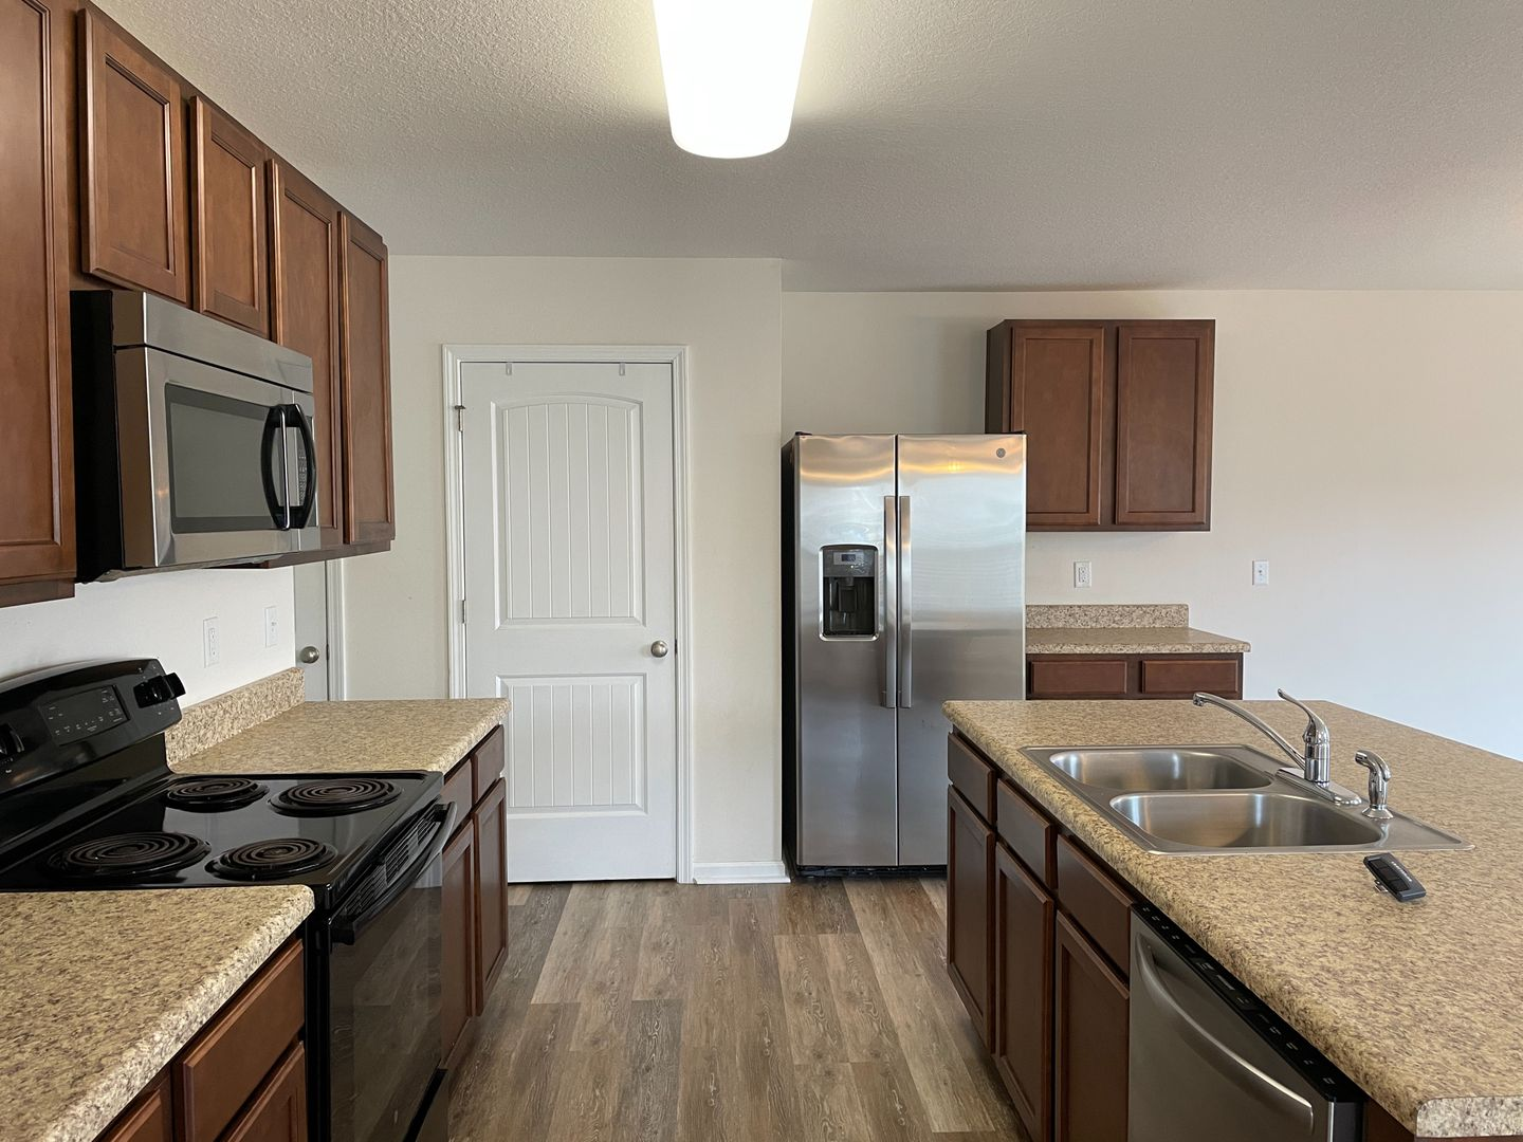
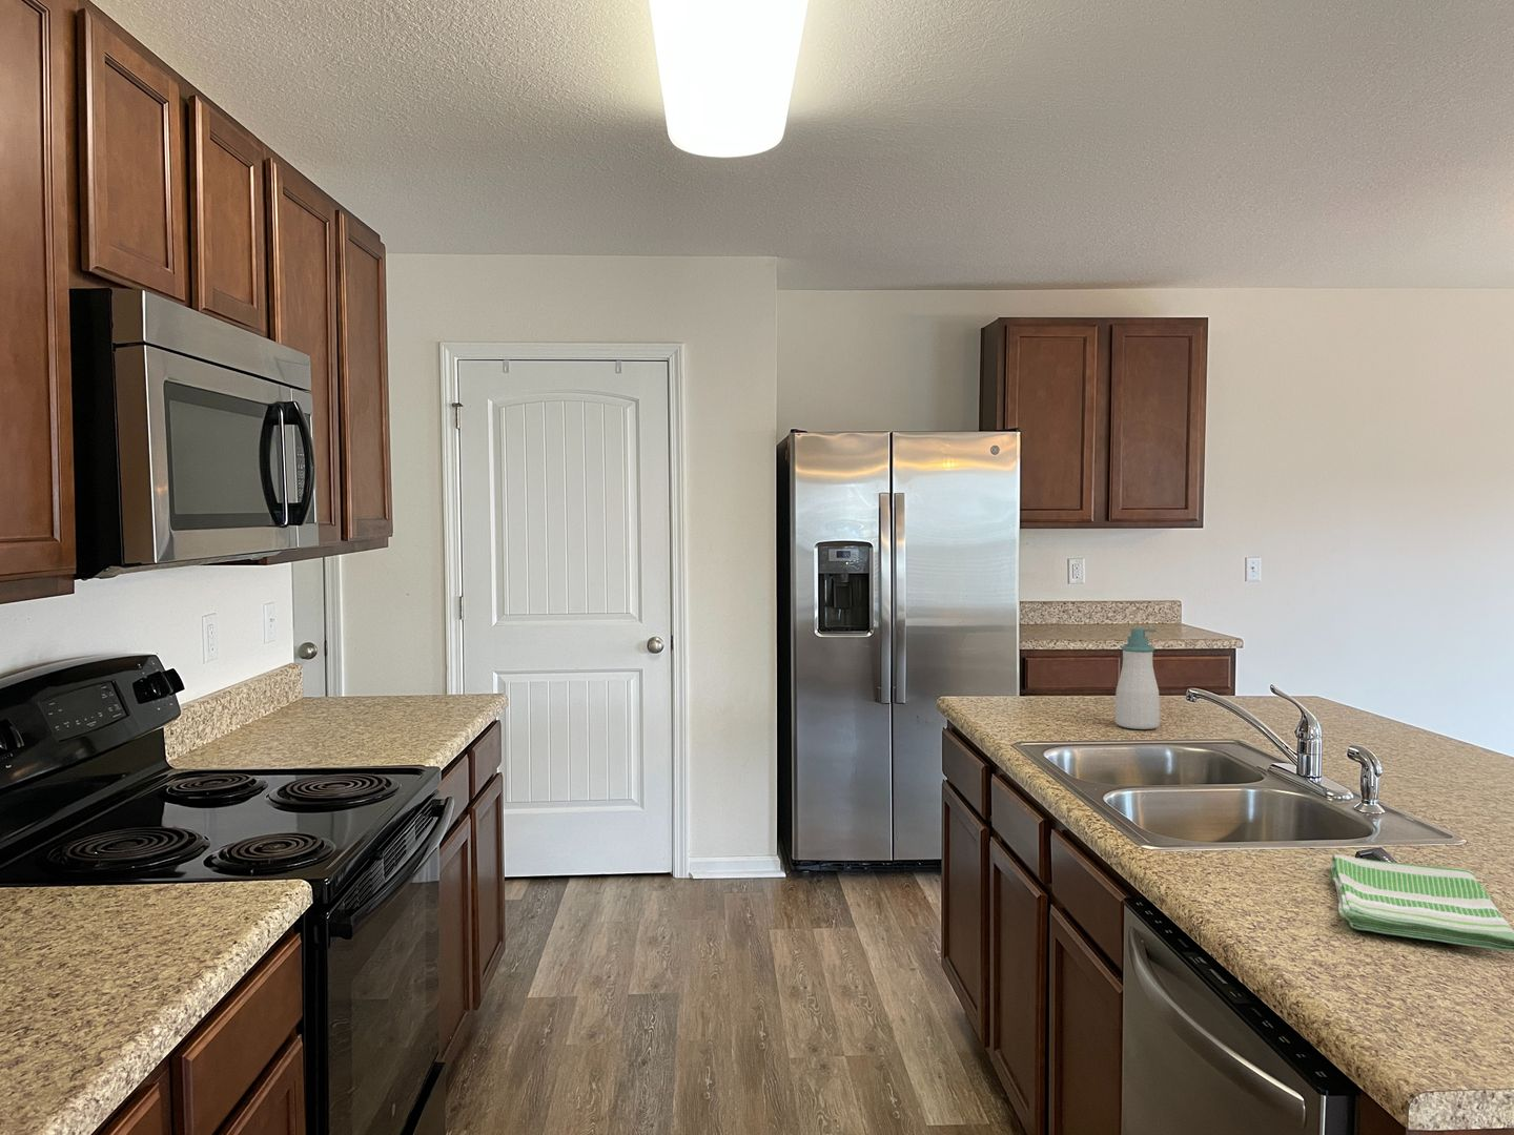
+ dish towel [1329,854,1514,954]
+ soap bottle [1113,627,1161,731]
